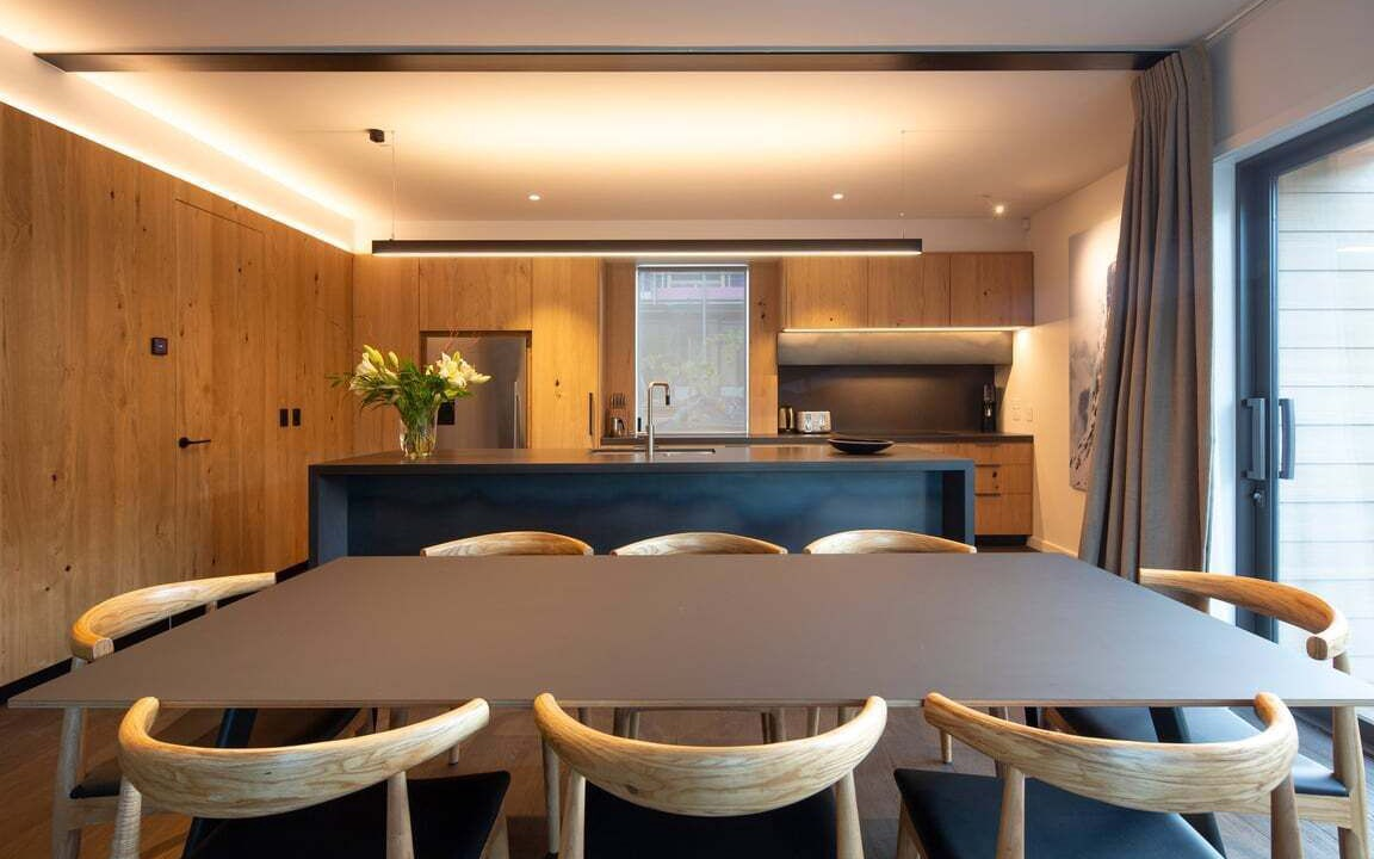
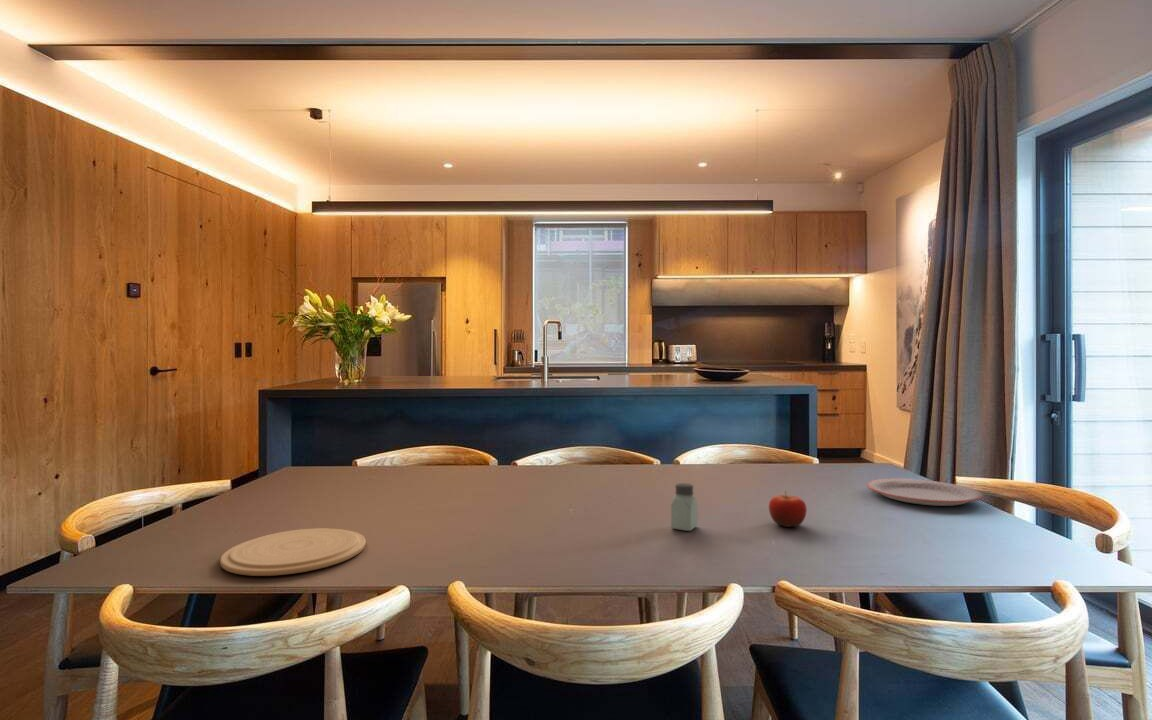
+ fruit [768,490,808,528]
+ plate [219,527,367,577]
+ saltshaker [670,482,699,532]
+ plate [866,478,984,507]
